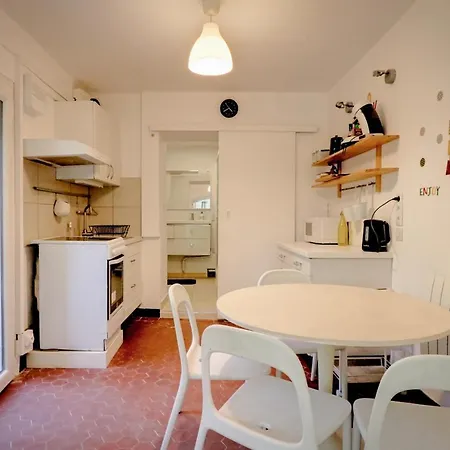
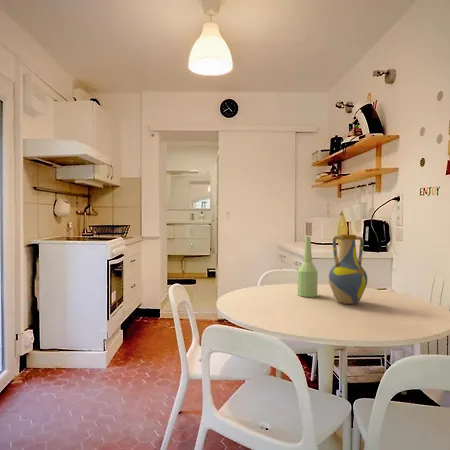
+ bottle [297,236,319,298]
+ vase [328,234,368,305]
